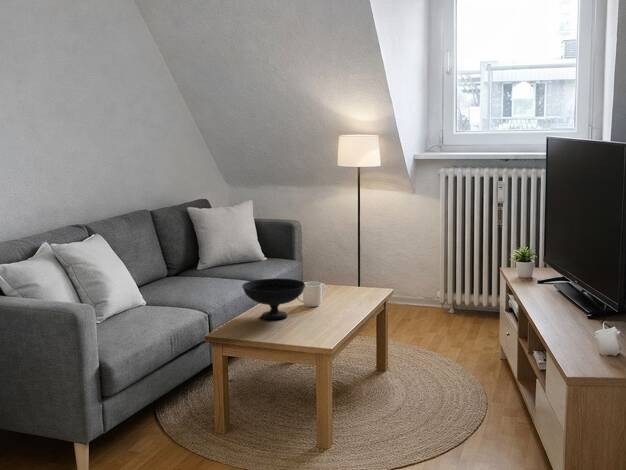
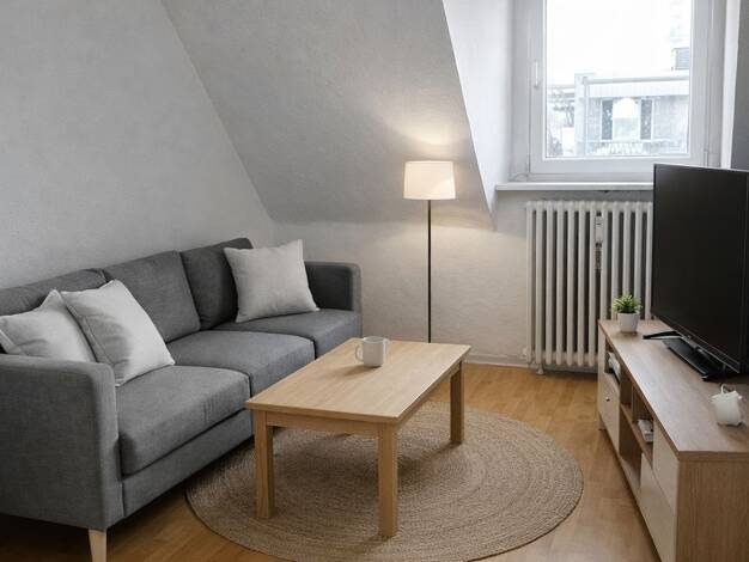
- bowl [241,277,306,320]
